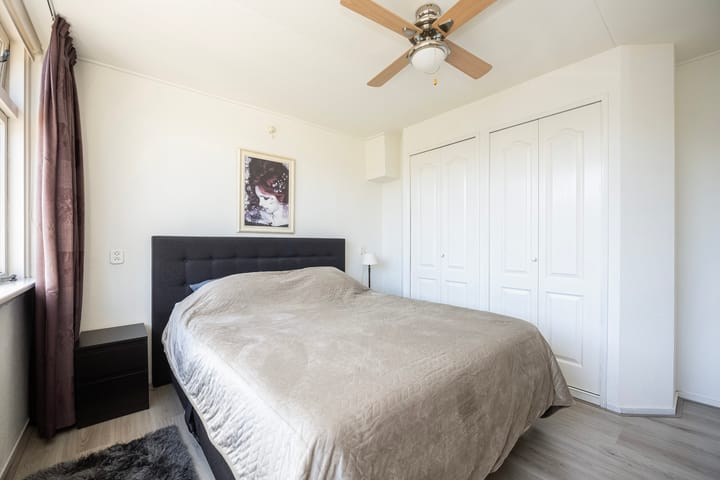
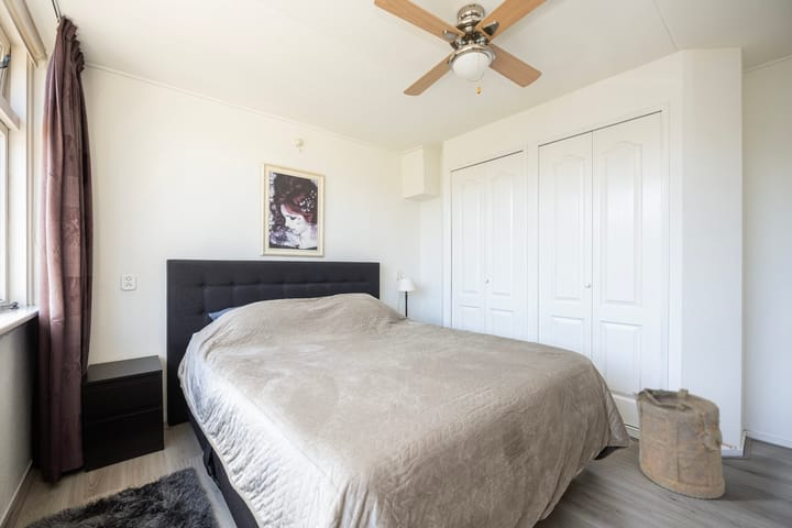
+ laundry hamper [631,387,738,501]
